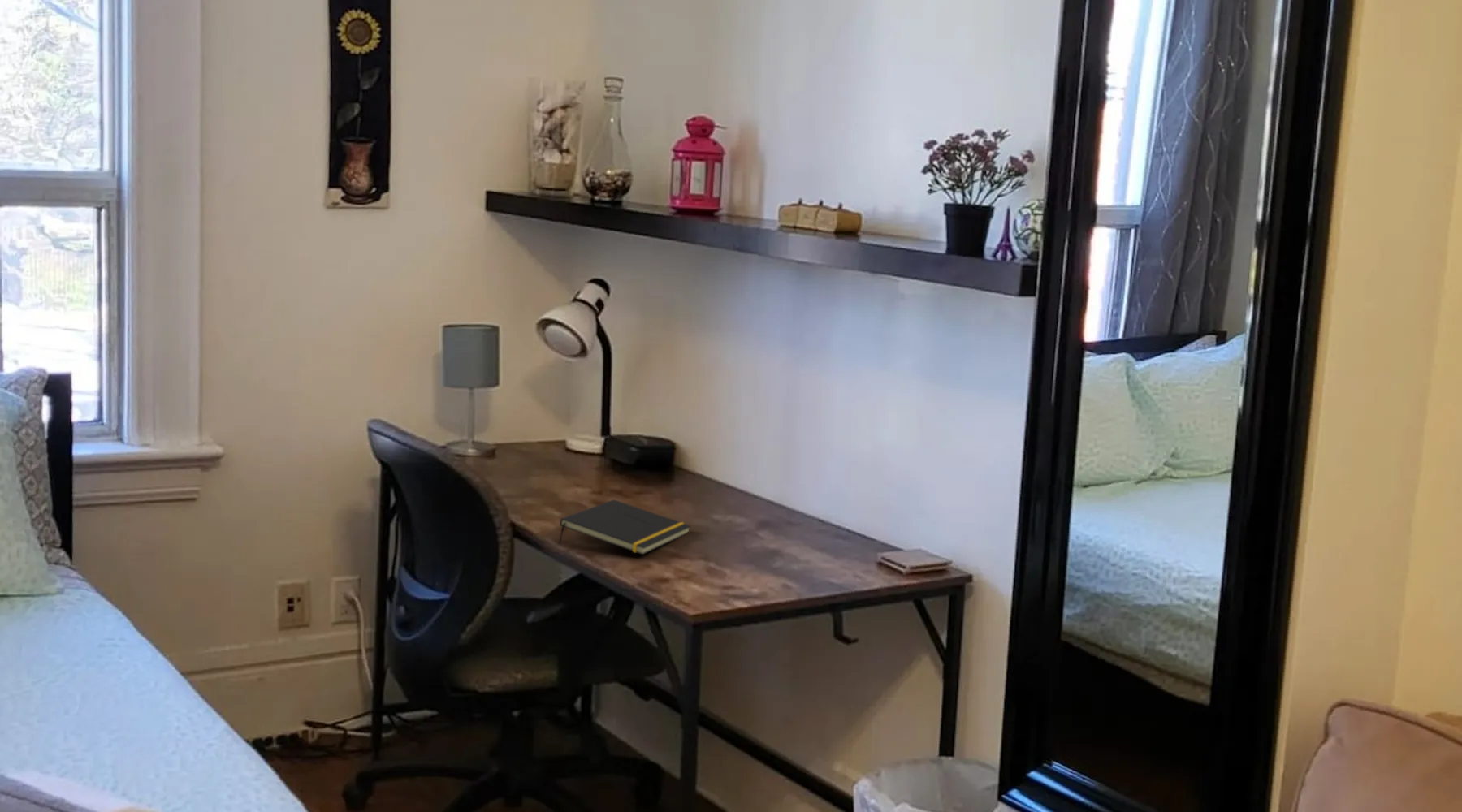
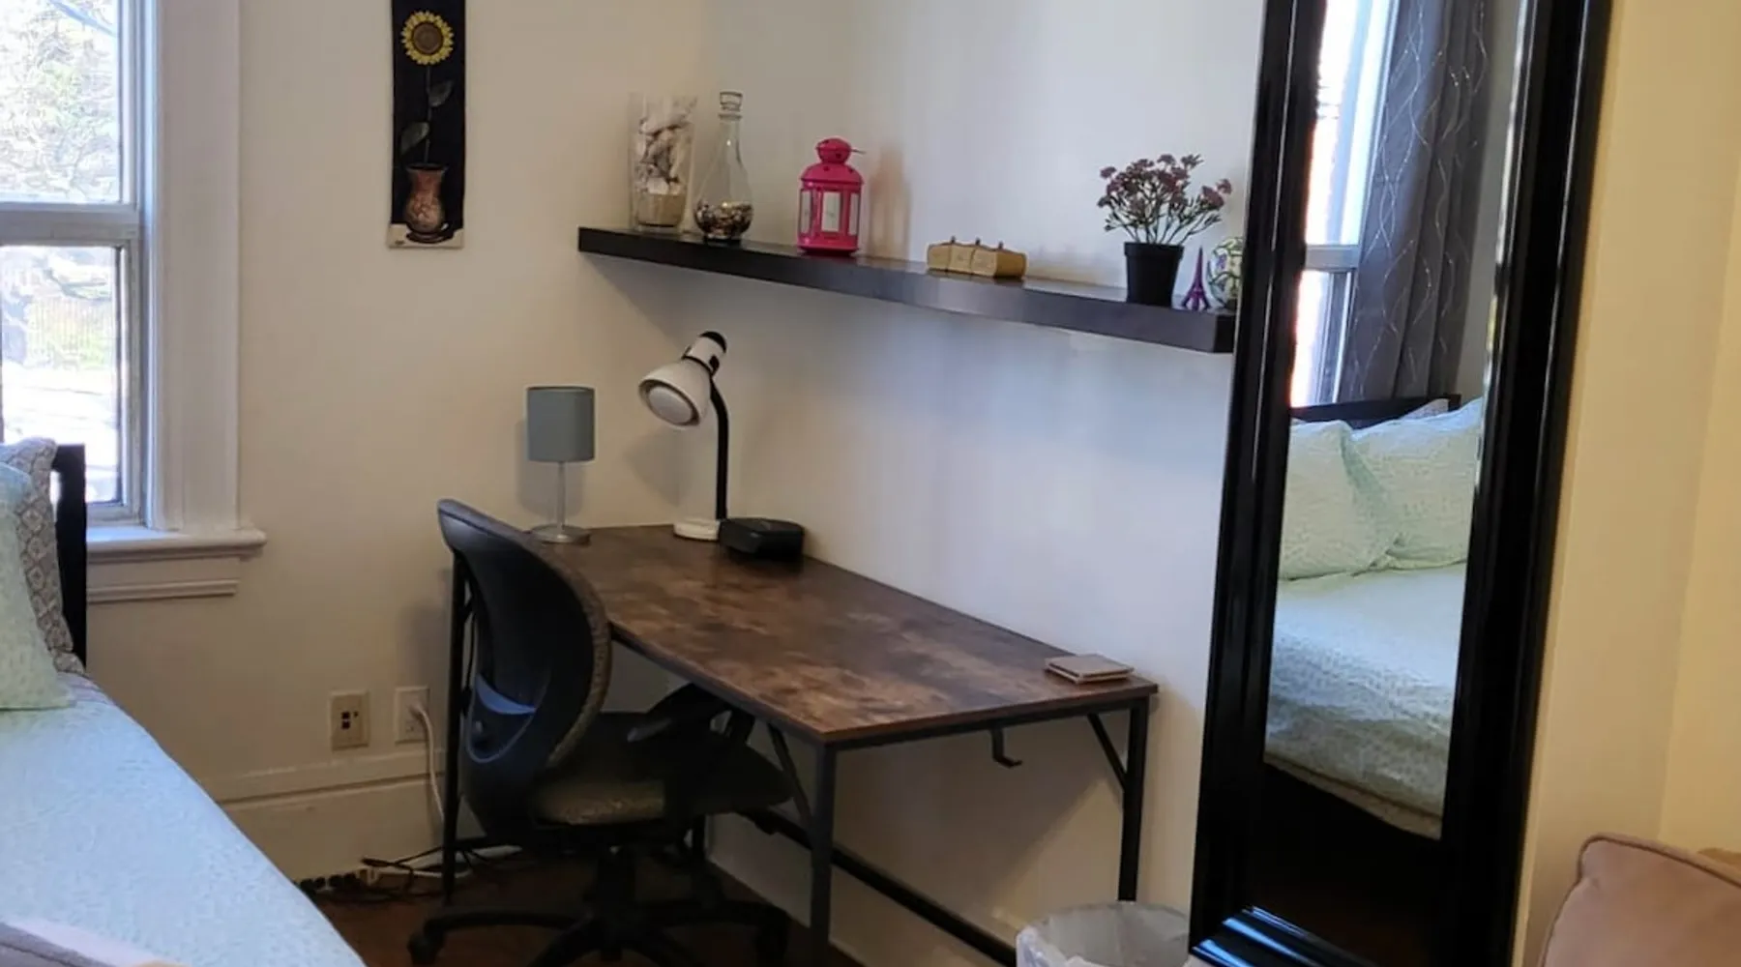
- notepad [557,499,692,555]
